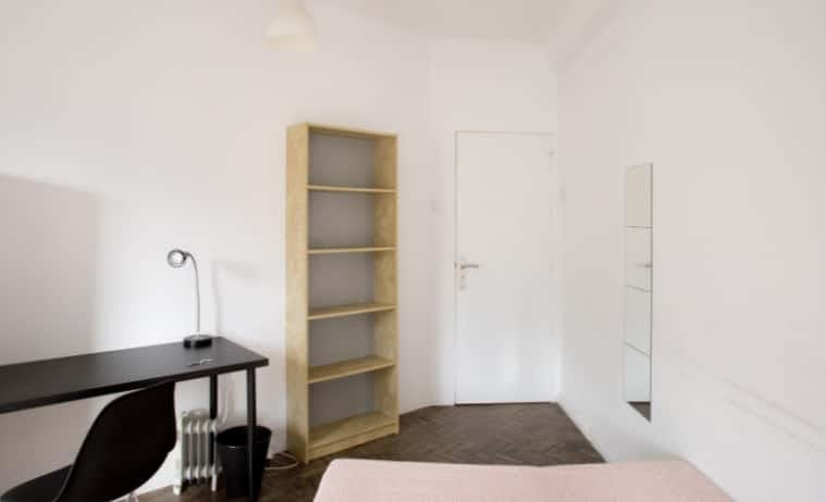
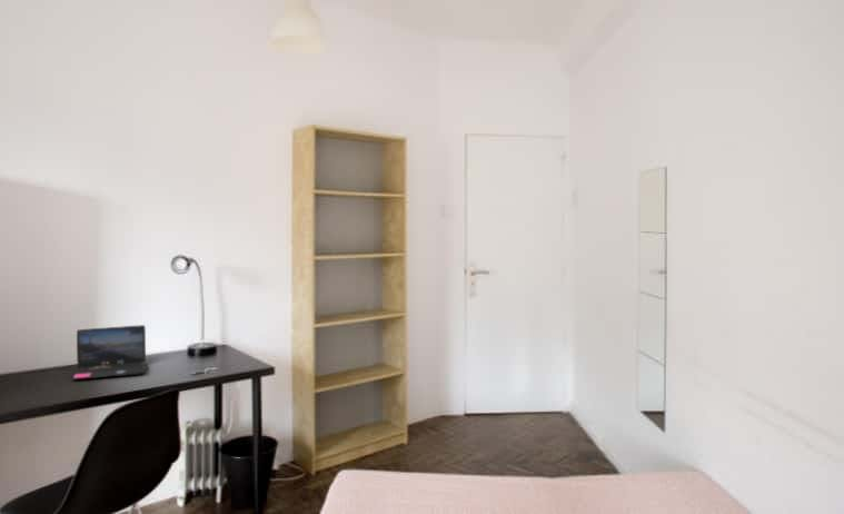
+ laptop [71,324,148,380]
